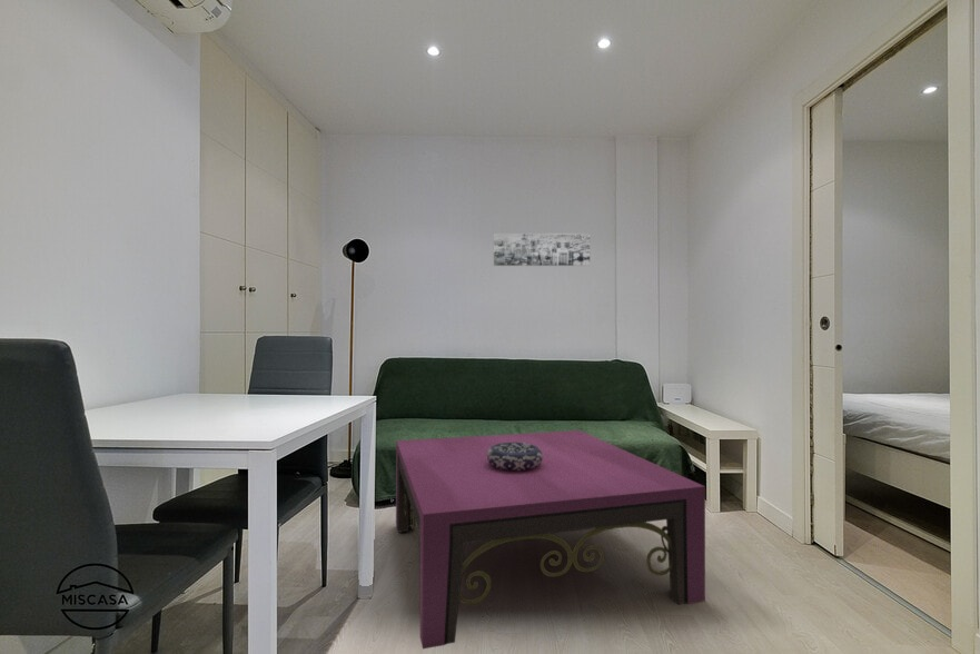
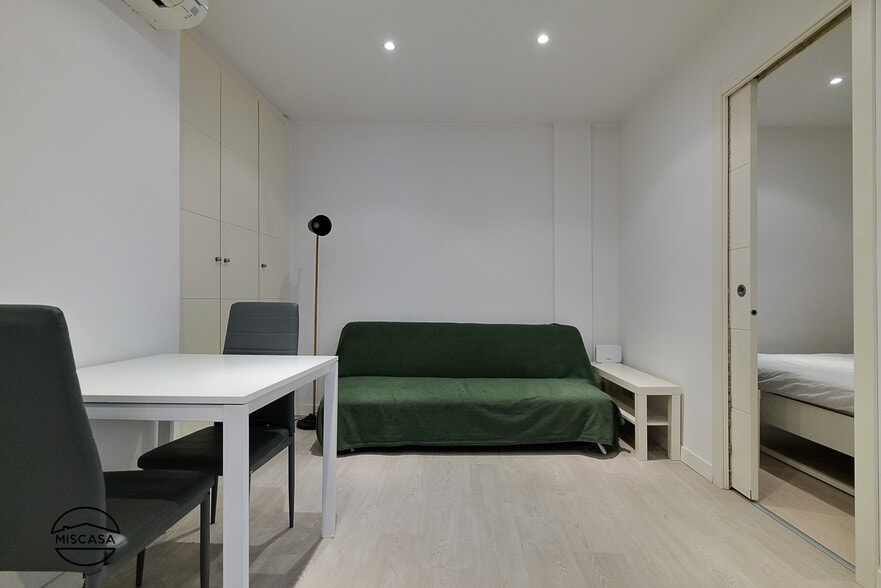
- decorative bowl [487,443,543,470]
- coffee table [395,429,706,650]
- wall art [493,232,591,267]
